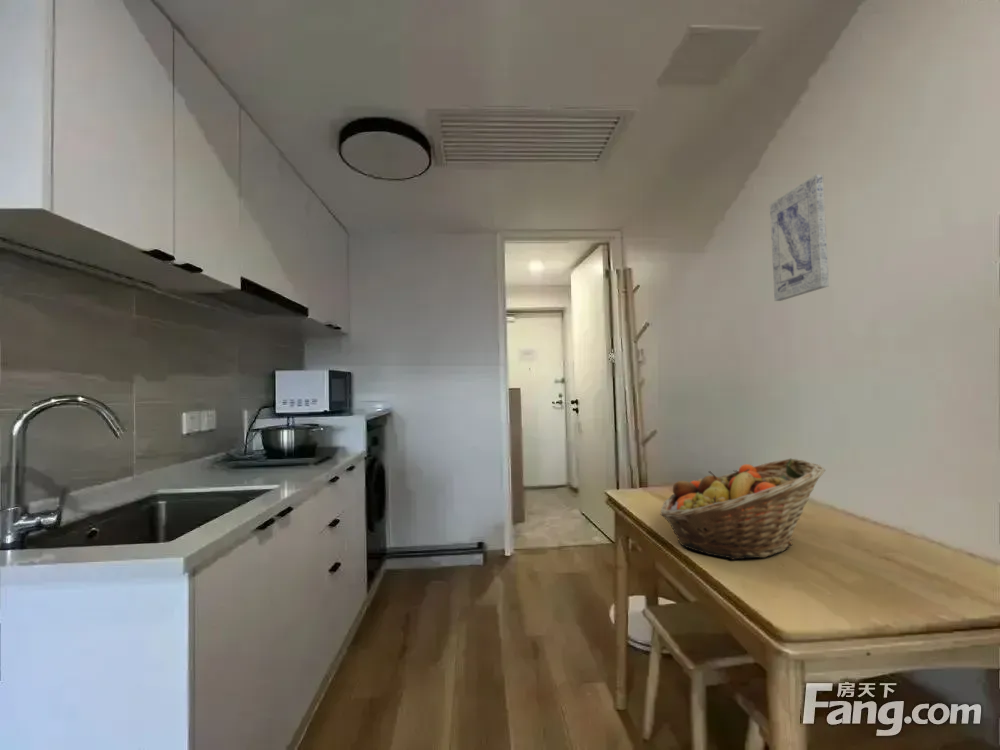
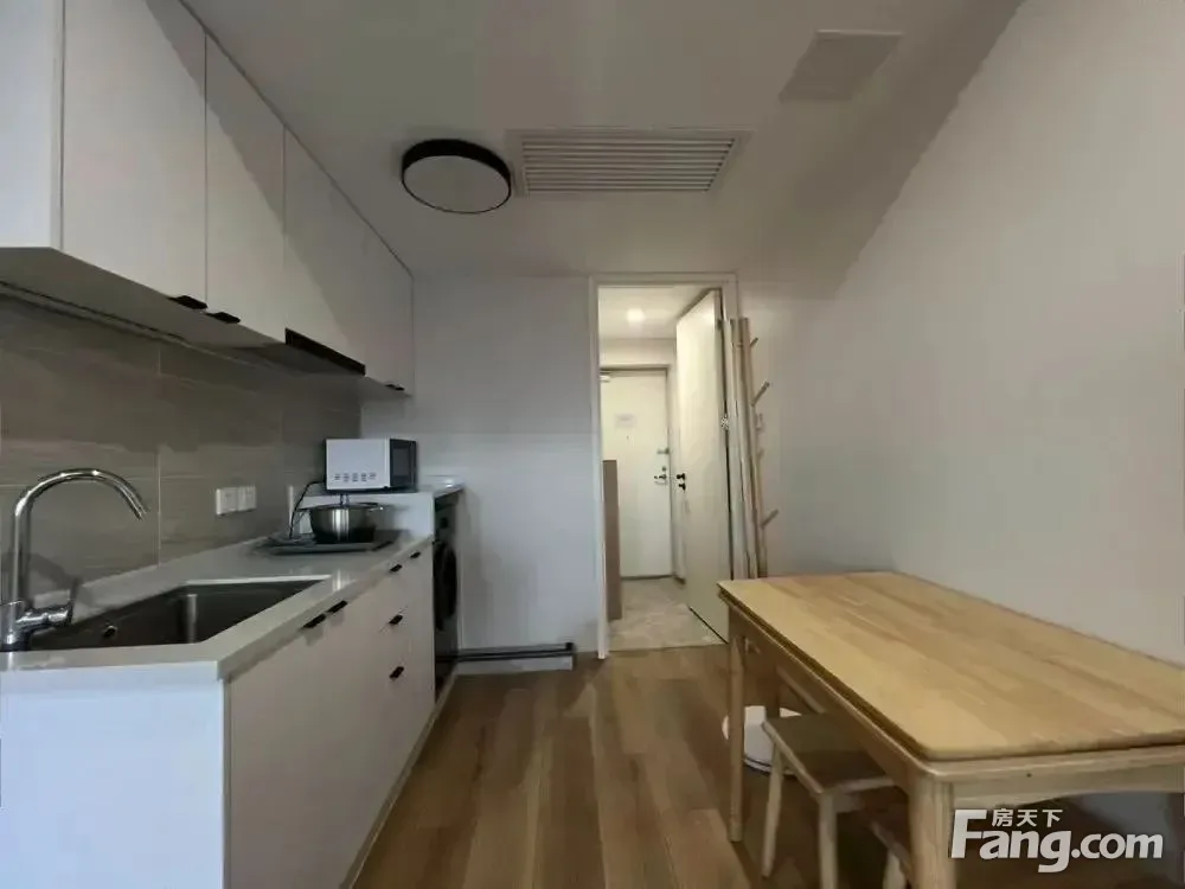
- fruit basket [659,458,827,561]
- wall art [769,173,830,302]
